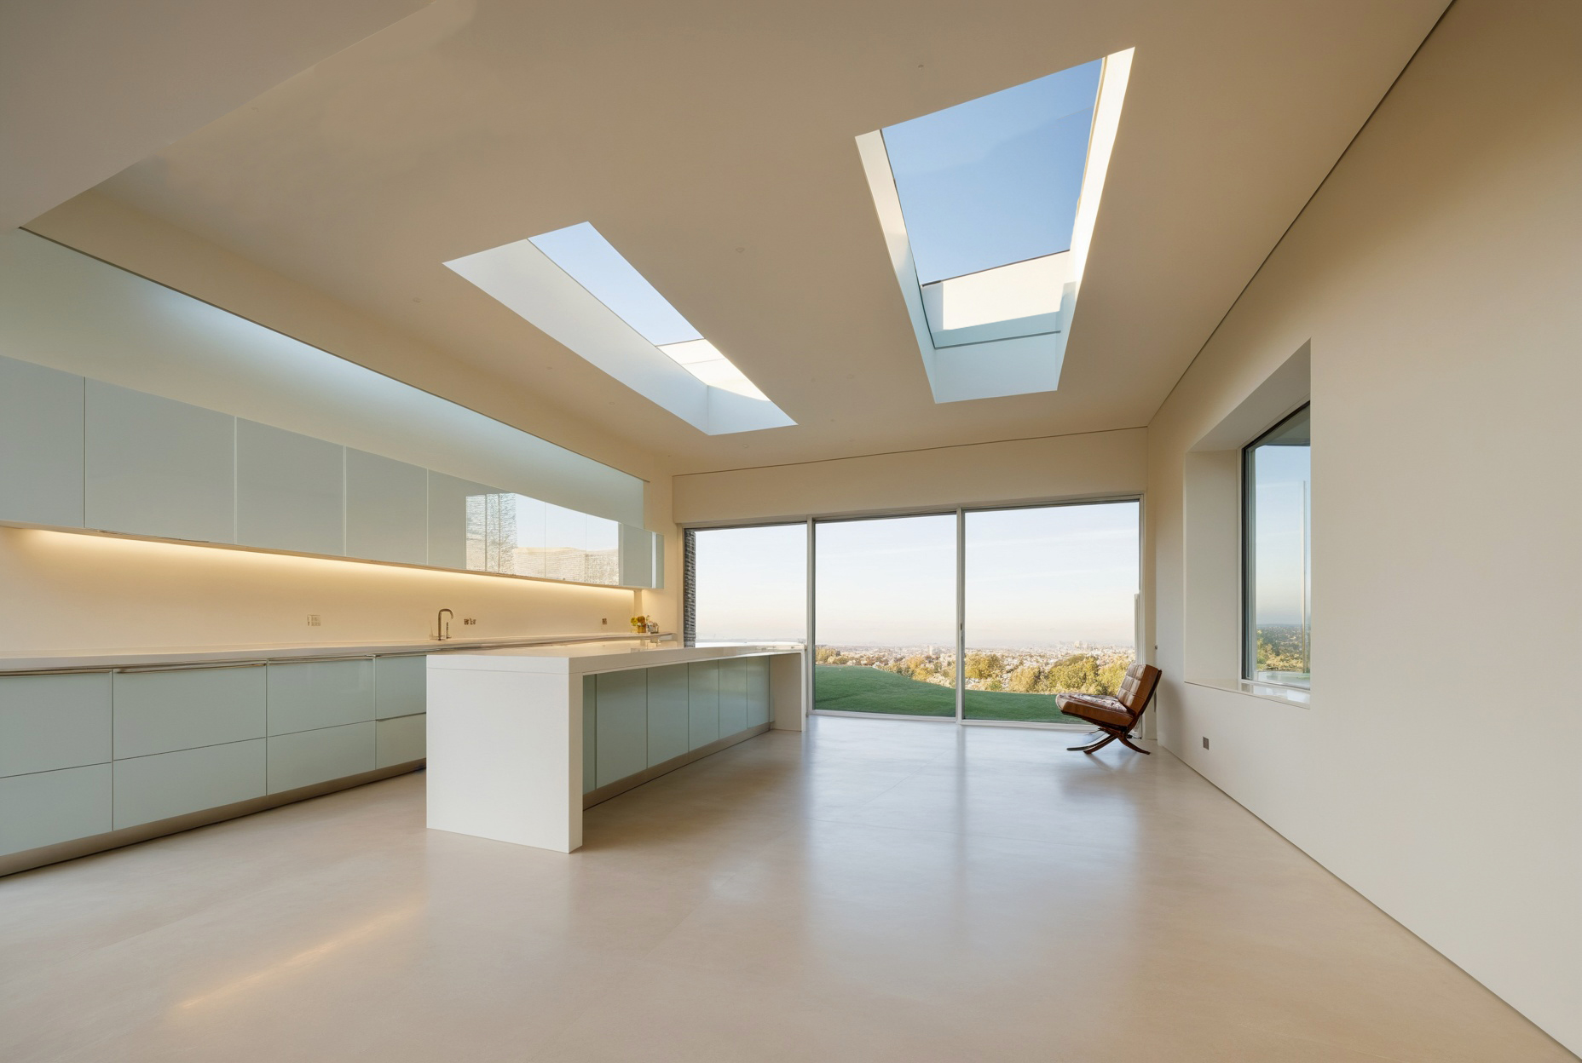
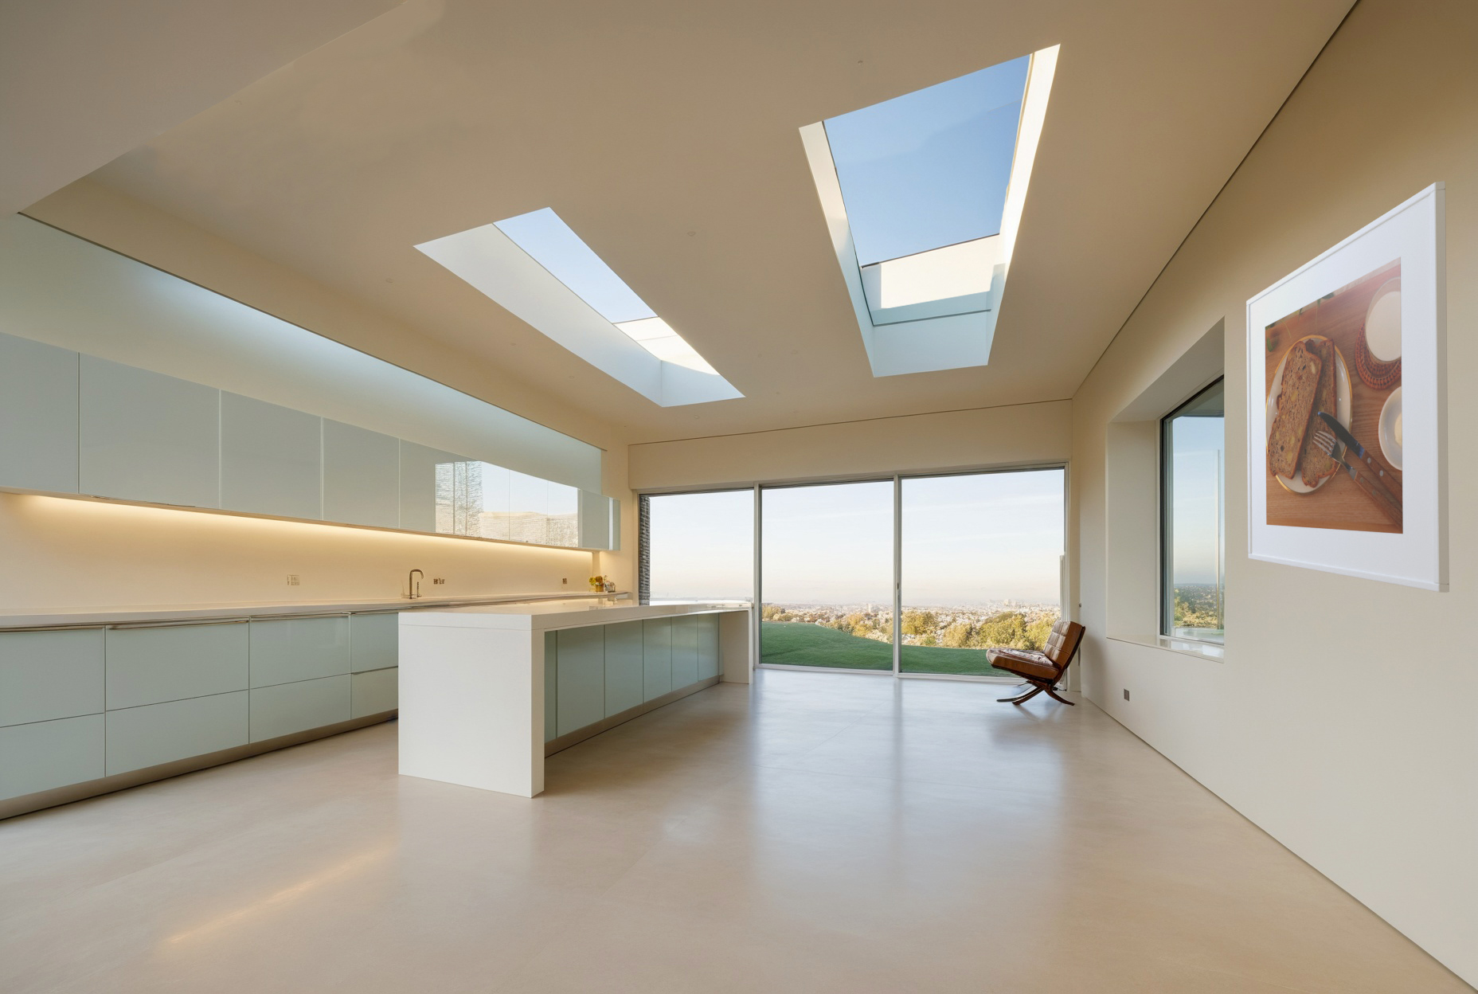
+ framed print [1245,180,1450,594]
